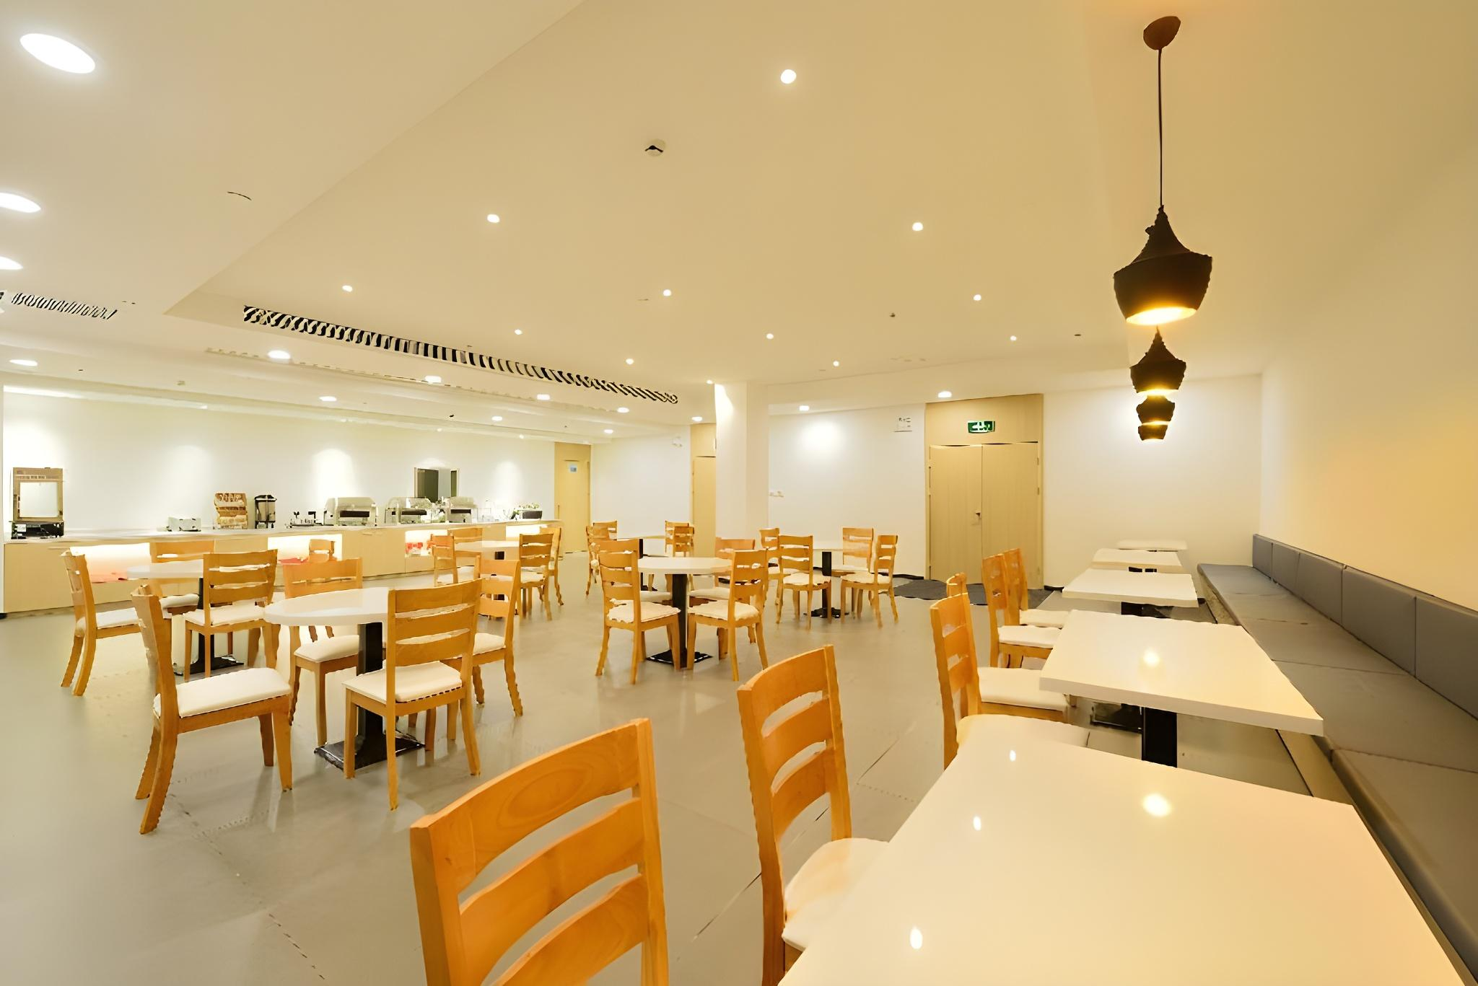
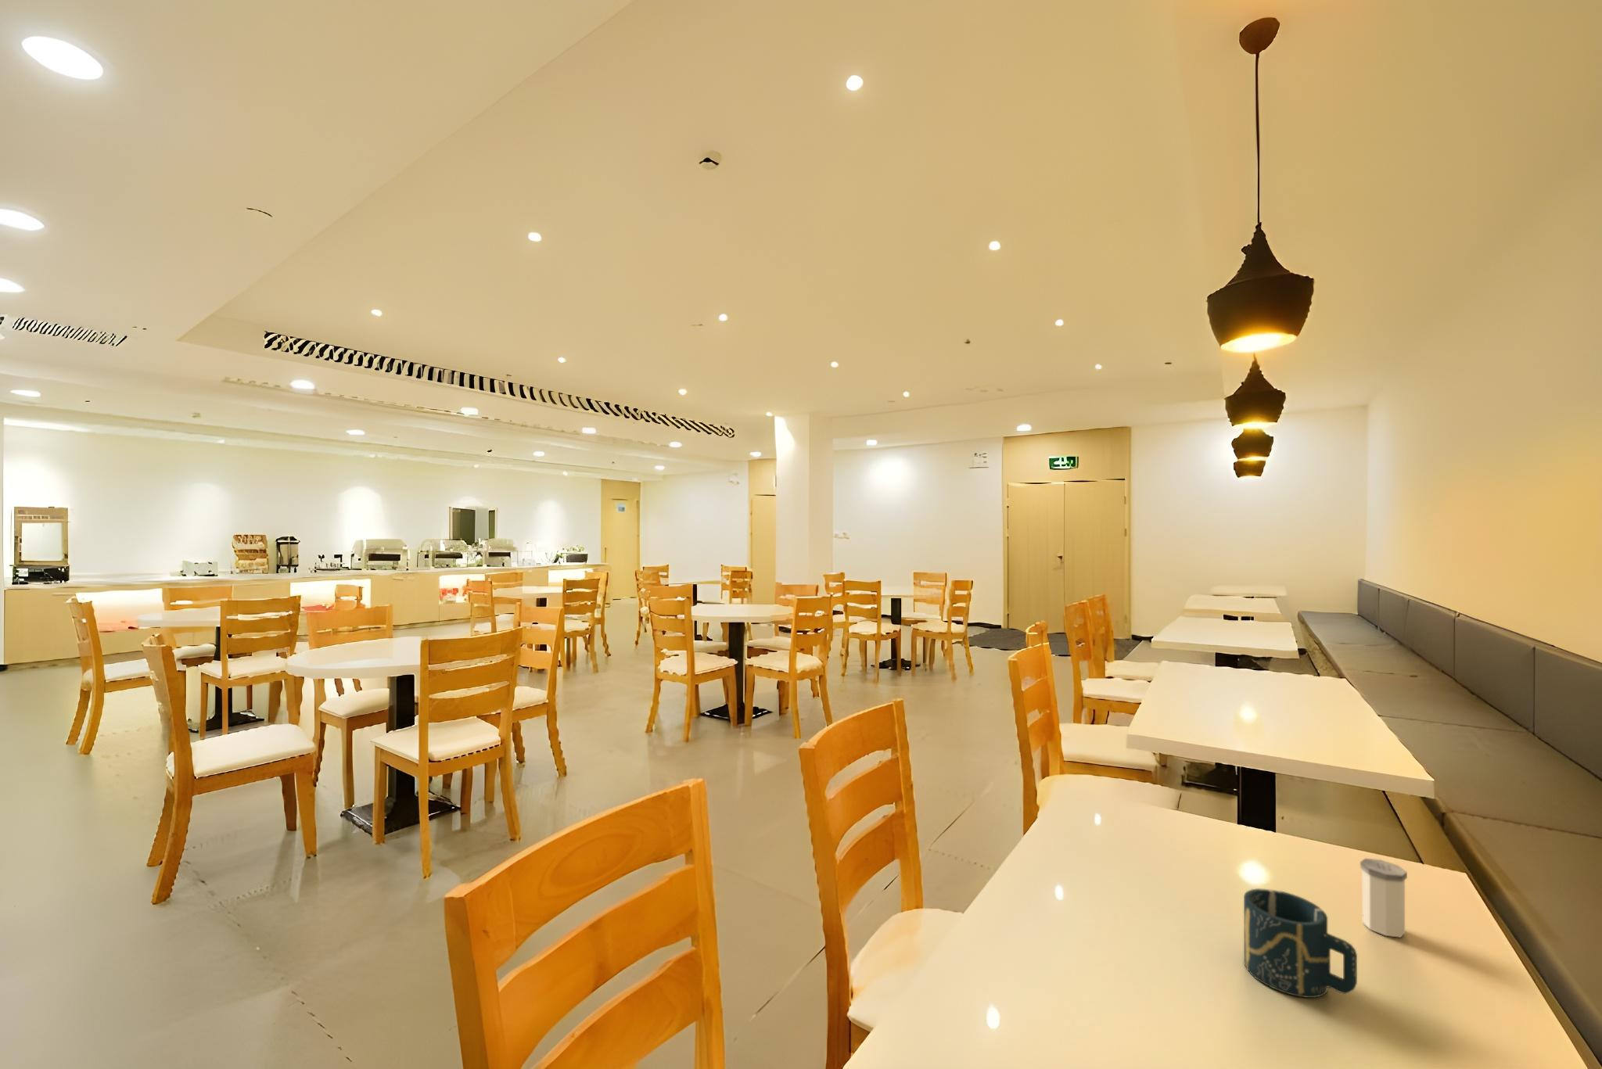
+ salt shaker [1360,858,1408,939]
+ cup [1243,888,1357,999]
